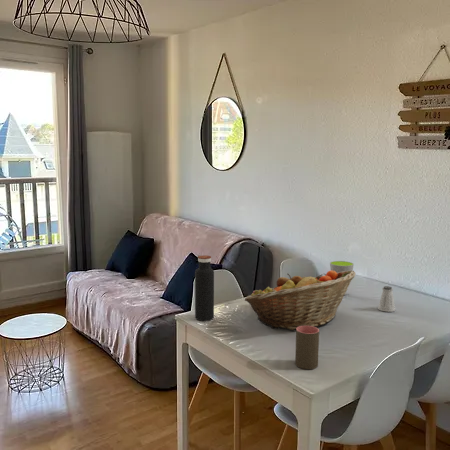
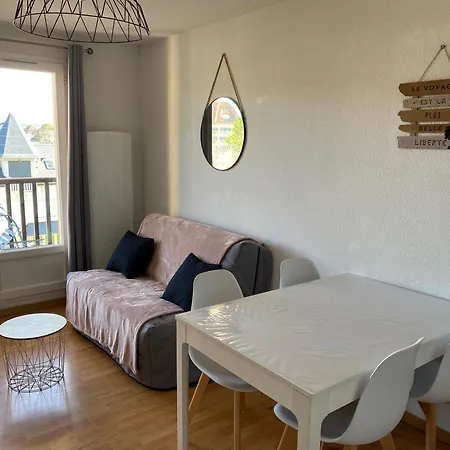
- cup [294,326,320,370]
- saltshaker [377,285,396,313]
- cup [329,260,355,296]
- fruit basket [244,270,357,331]
- water bottle [194,254,215,322]
